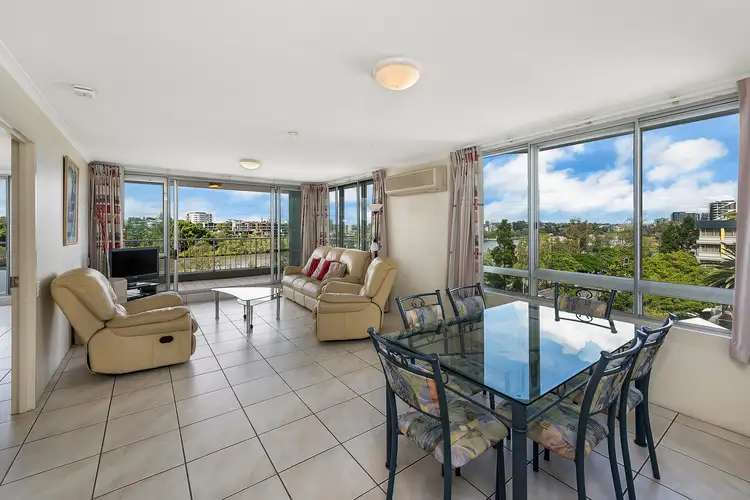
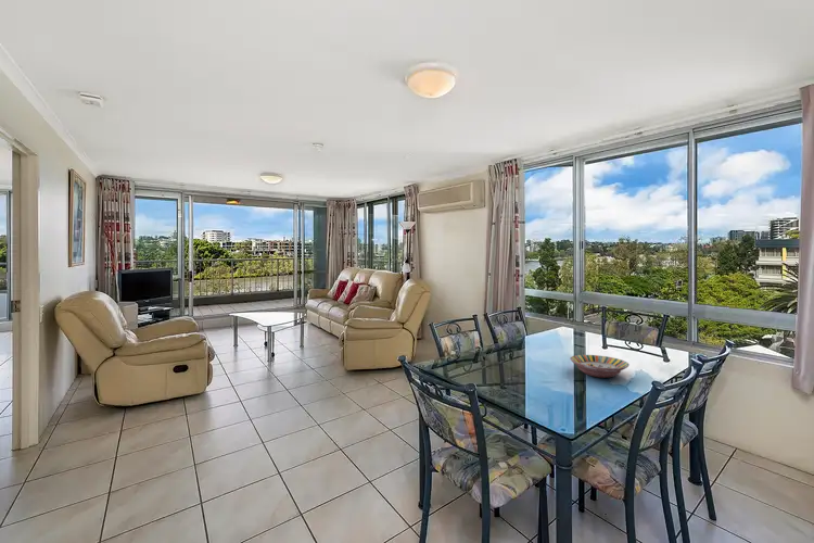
+ serving bowl [569,354,631,379]
